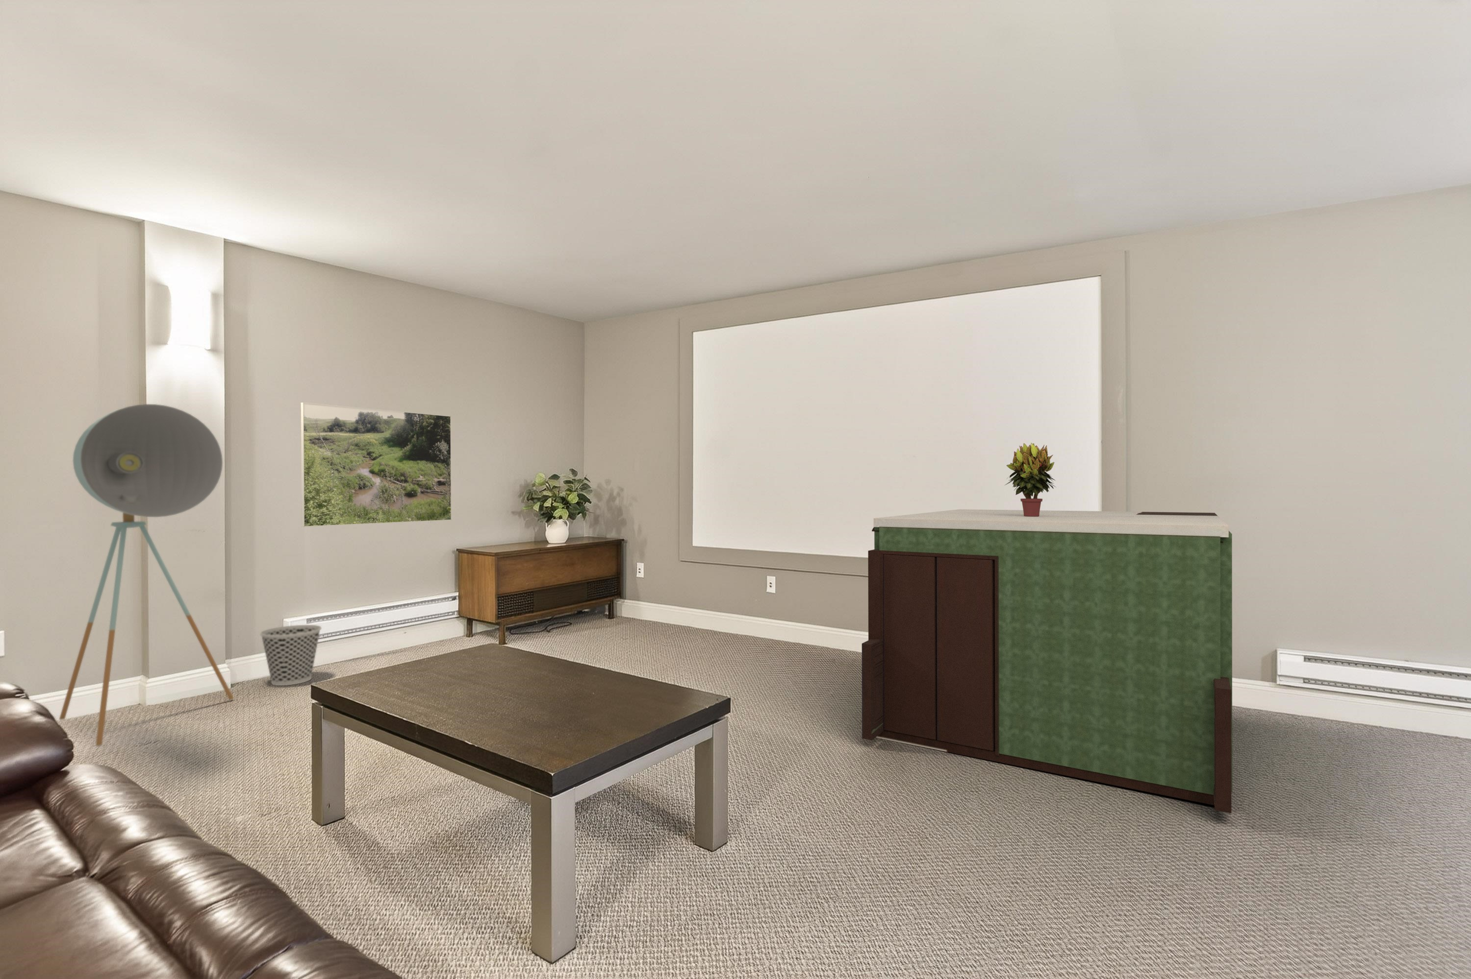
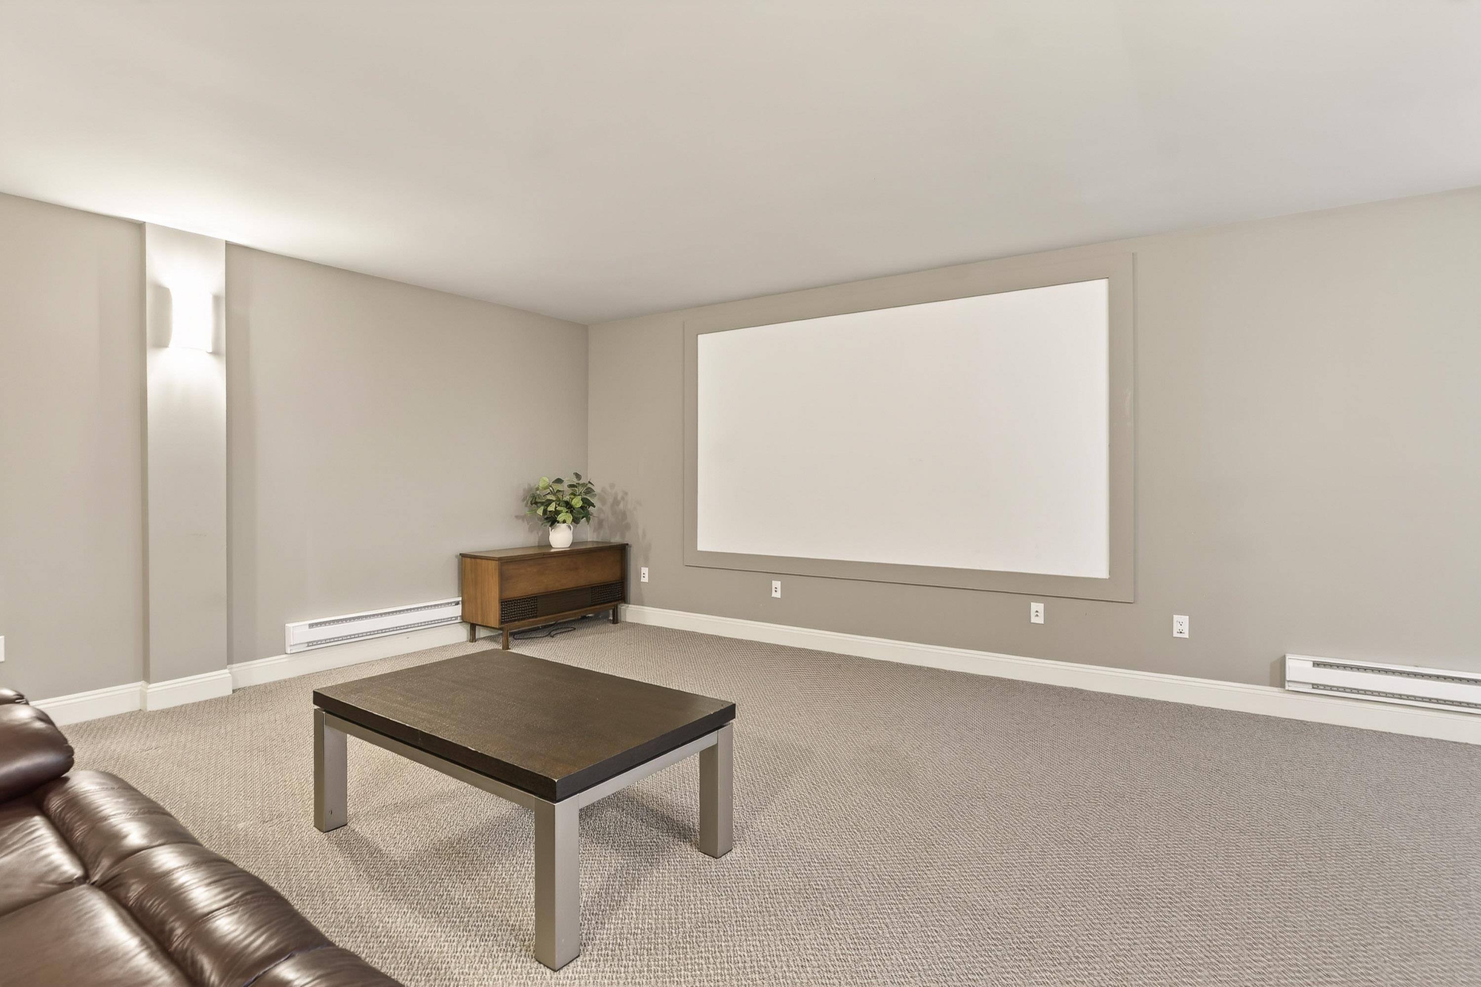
- wastebasket [259,624,323,686]
- potted plant [1004,443,1056,517]
- floor lamp [59,403,234,747]
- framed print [300,402,452,528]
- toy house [862,509,1233,814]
